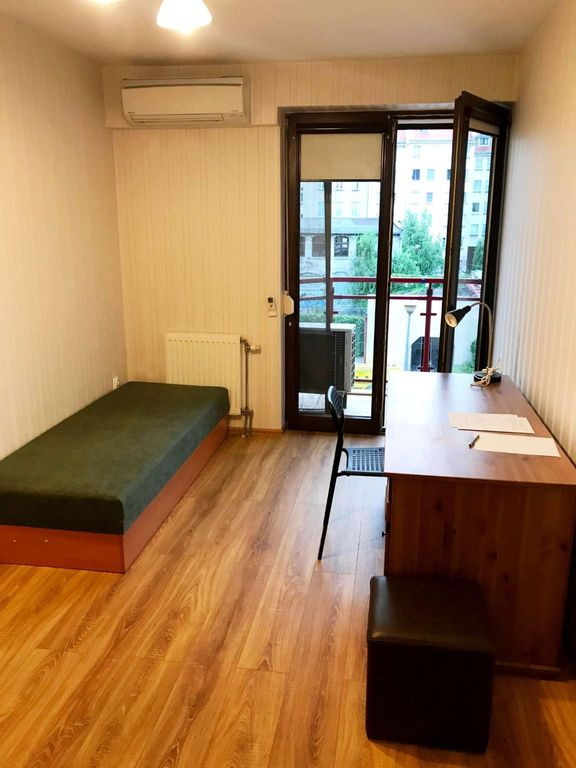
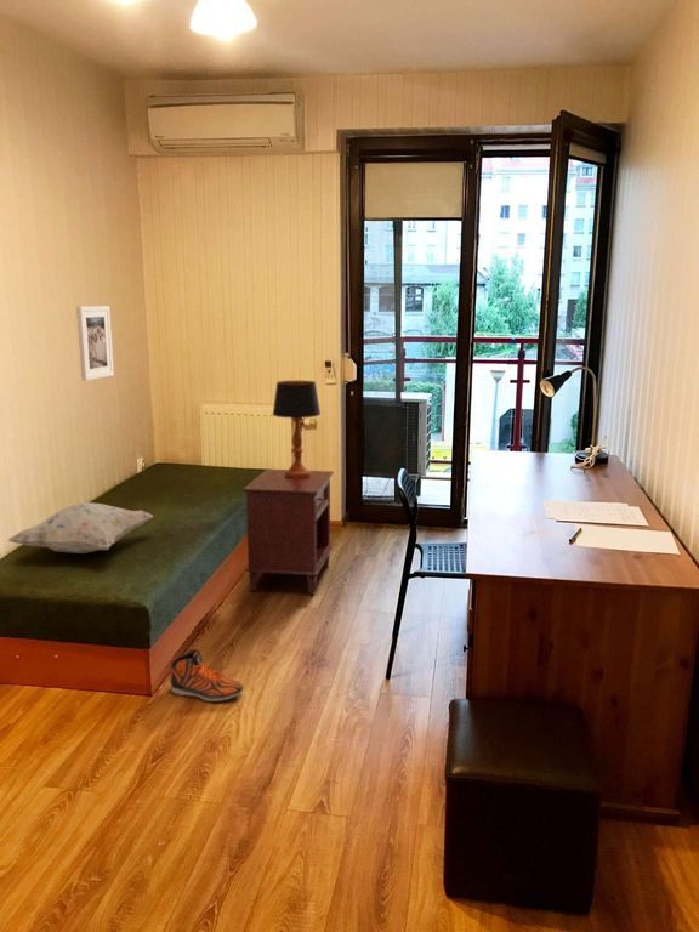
+ decorative pillow [6,501,154,555]
+ nightstand [241,468,335,596]
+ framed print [75,305,115,382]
+ table lamp [272,380,322,478]
+ sneaker [169,648,244,703]
